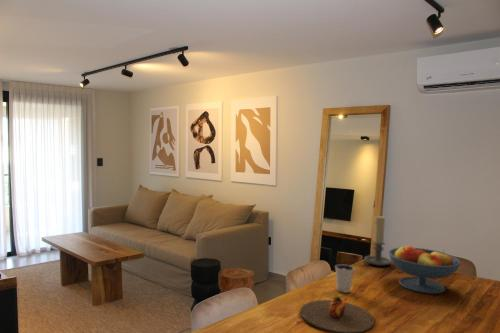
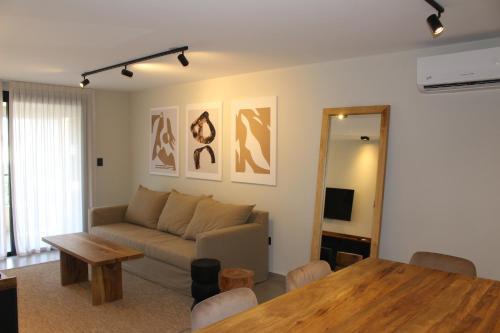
- dixie cup [334,263,355,294]
- candle holder [363,215,392,267]
- fruit bowl [388,245,462,295]
- plate [299,295,375,333]
